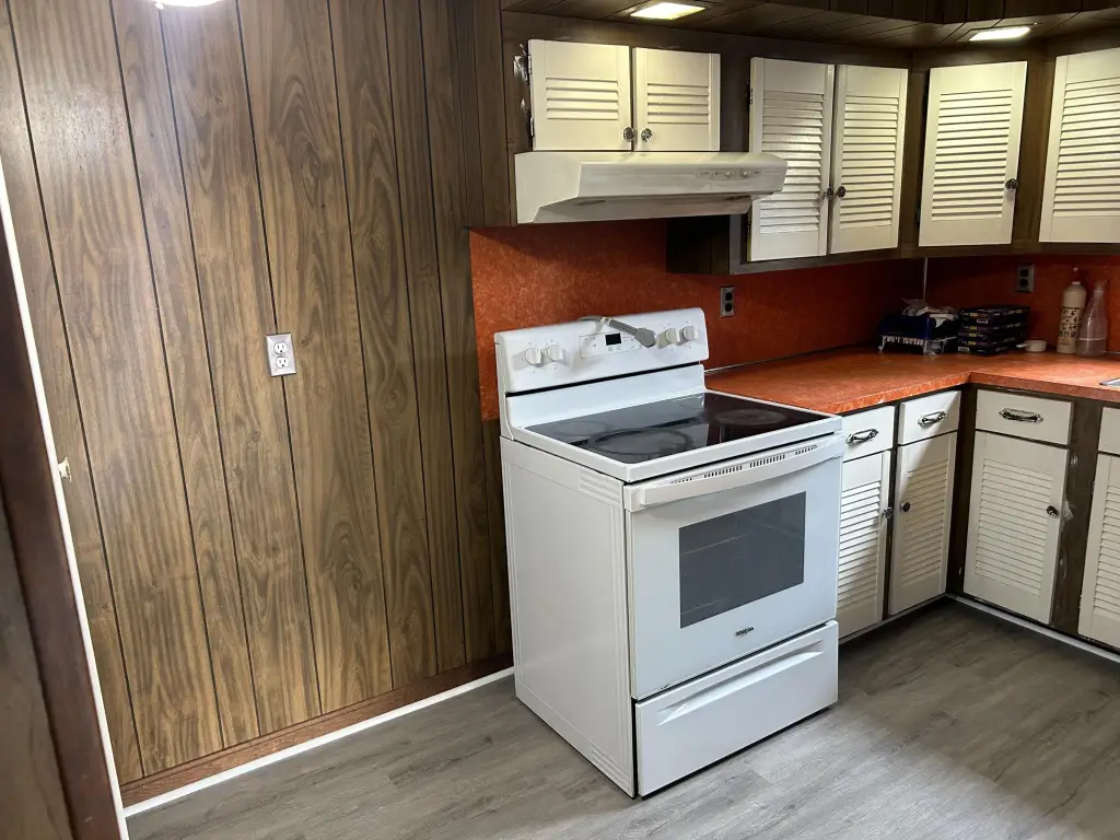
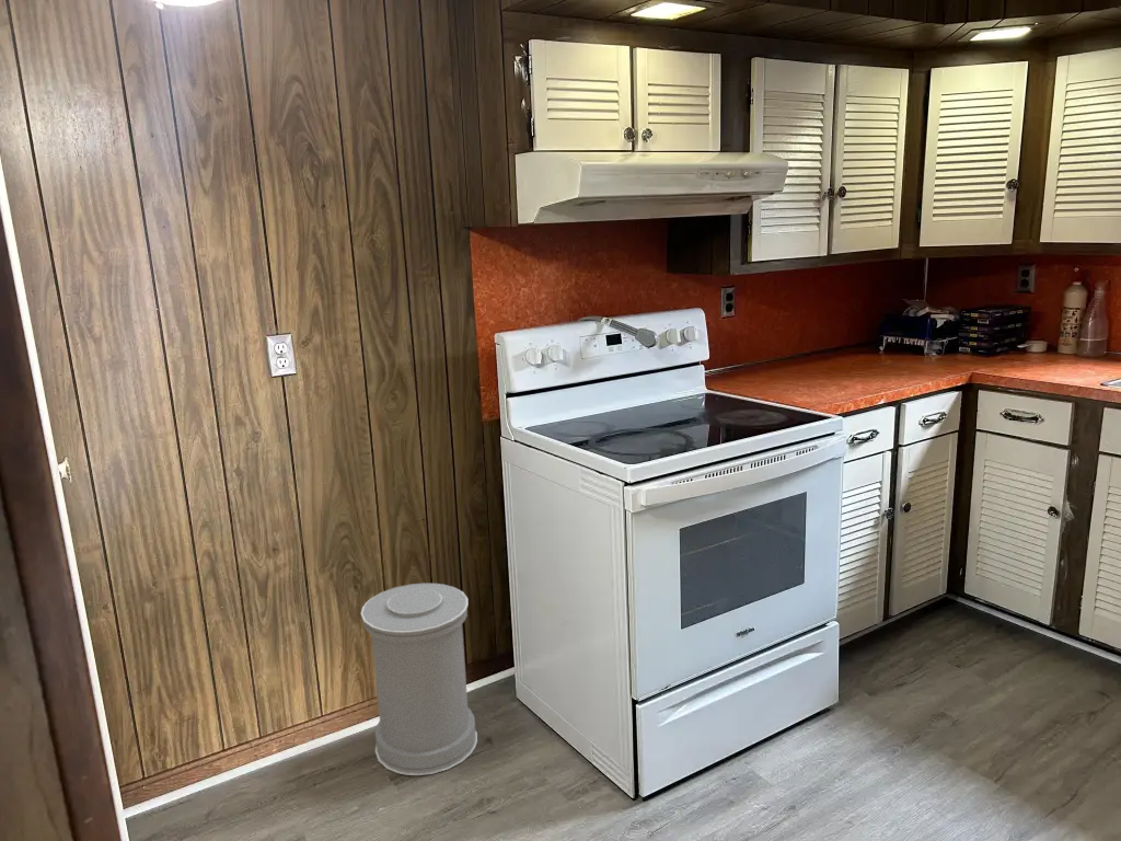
+ trash can [360,583,478,776]
